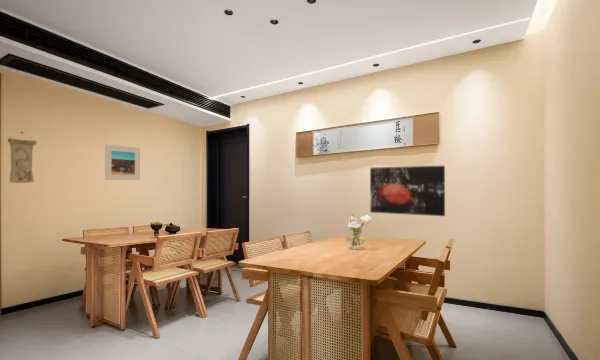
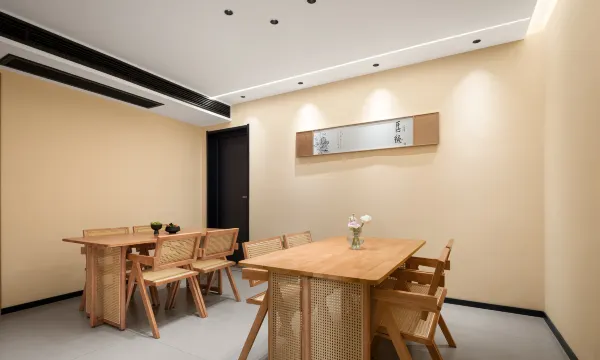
- wall art [369,165,446,217]
- wall scroll [7,131,38,184]
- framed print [104,144,141,181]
